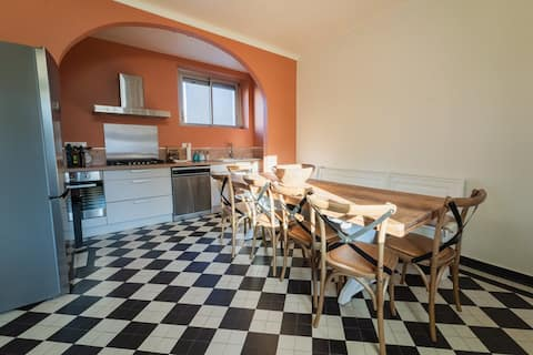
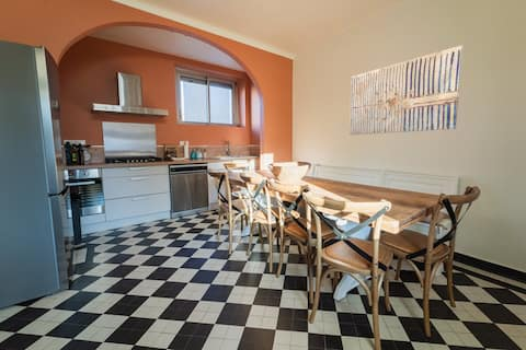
+ wall art [348,44,465,136]
